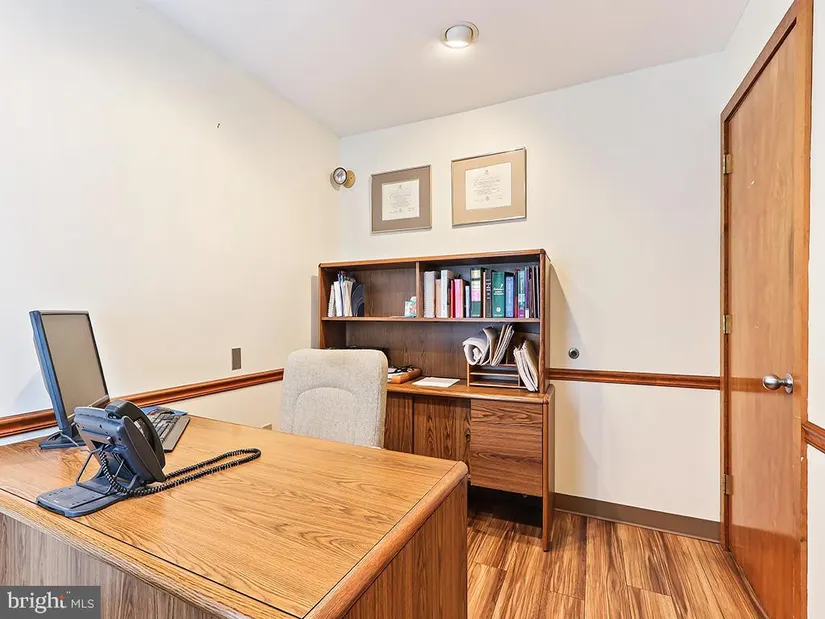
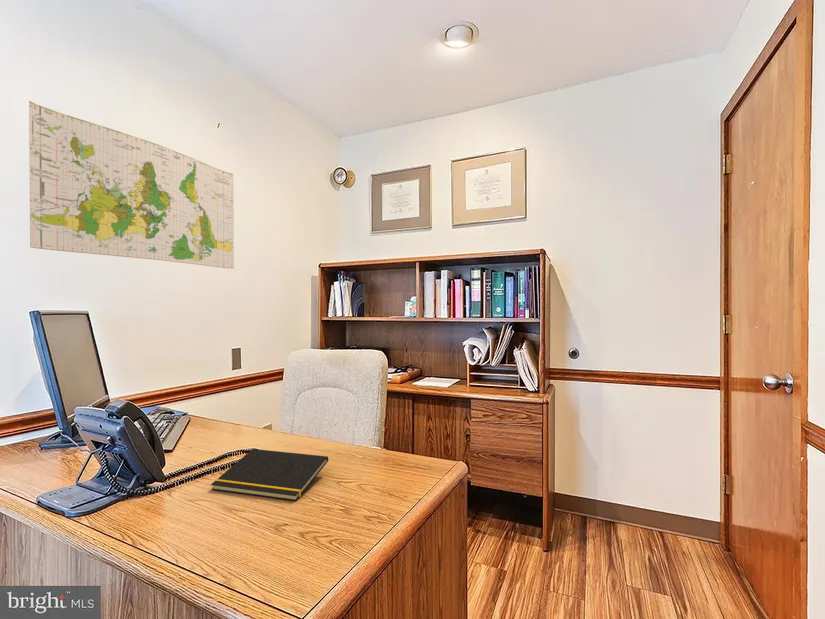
+ notepad [210,448,329,502]
+ map [28,100,235,270]
